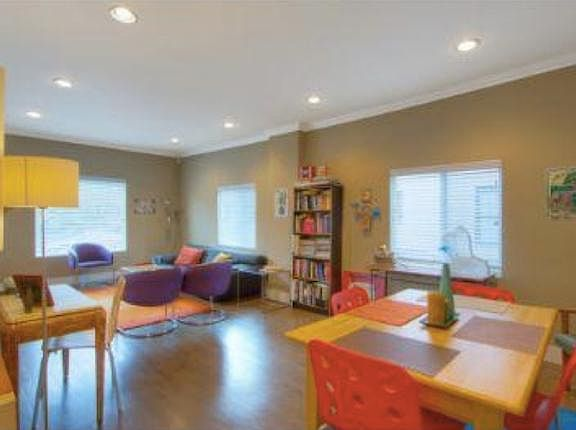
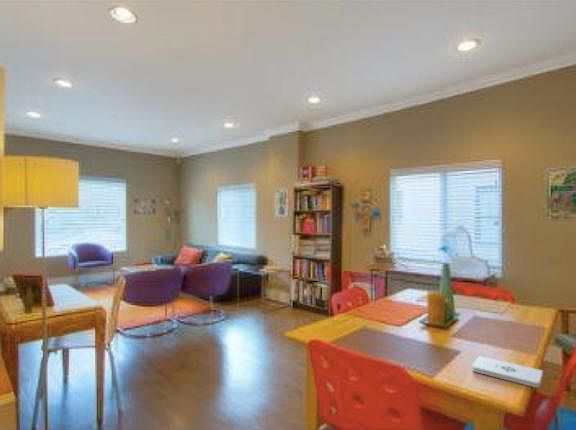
+ notepad [471,355,544,389]
